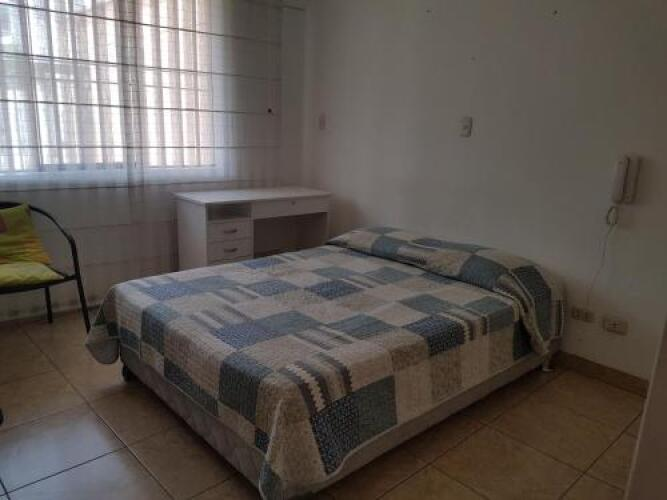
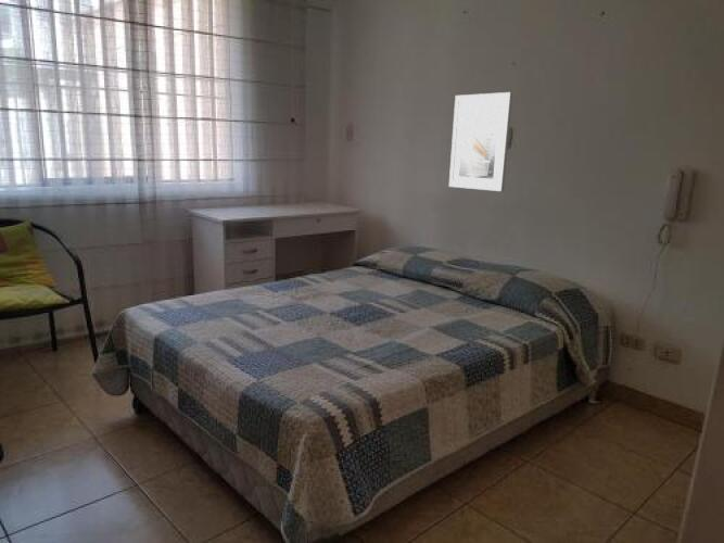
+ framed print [448,91,513,192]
